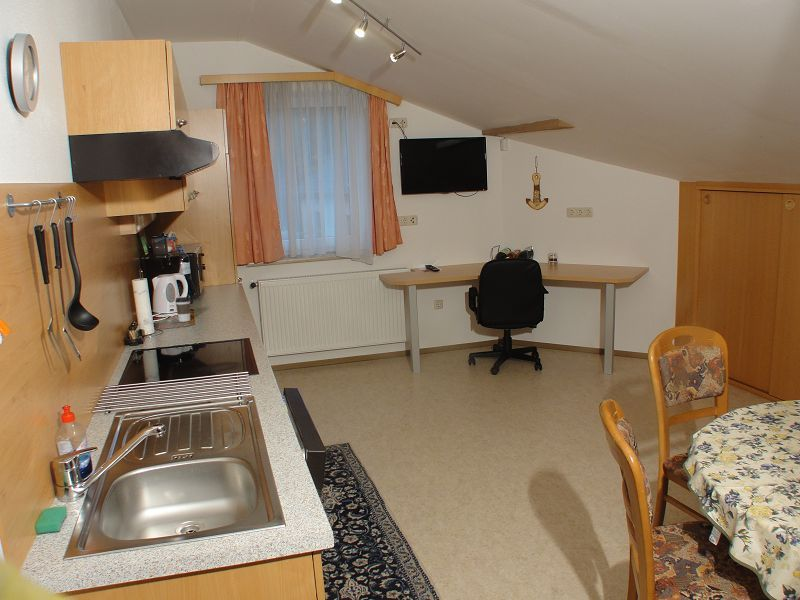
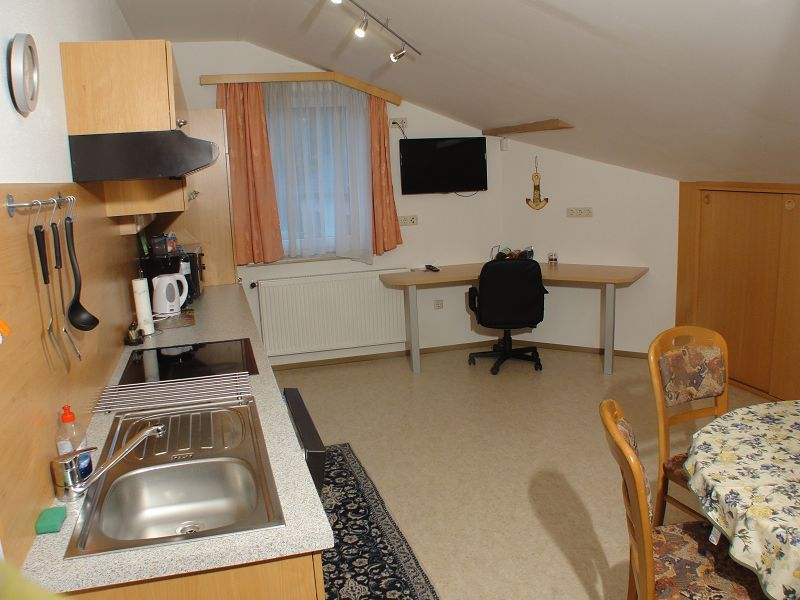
- coffee cup [174,296,191,323]
